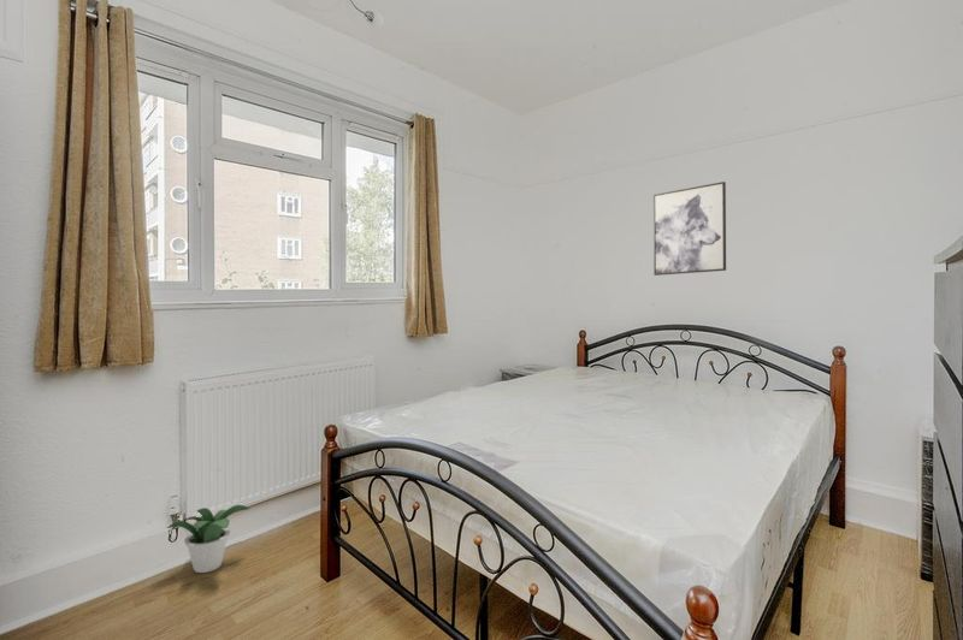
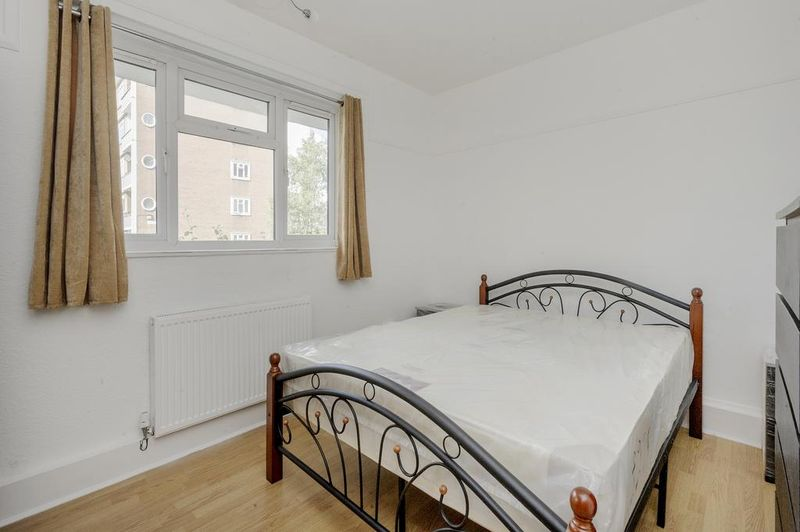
- wall art [652,180,727,277]
- potted plant [166,504,250,574]
